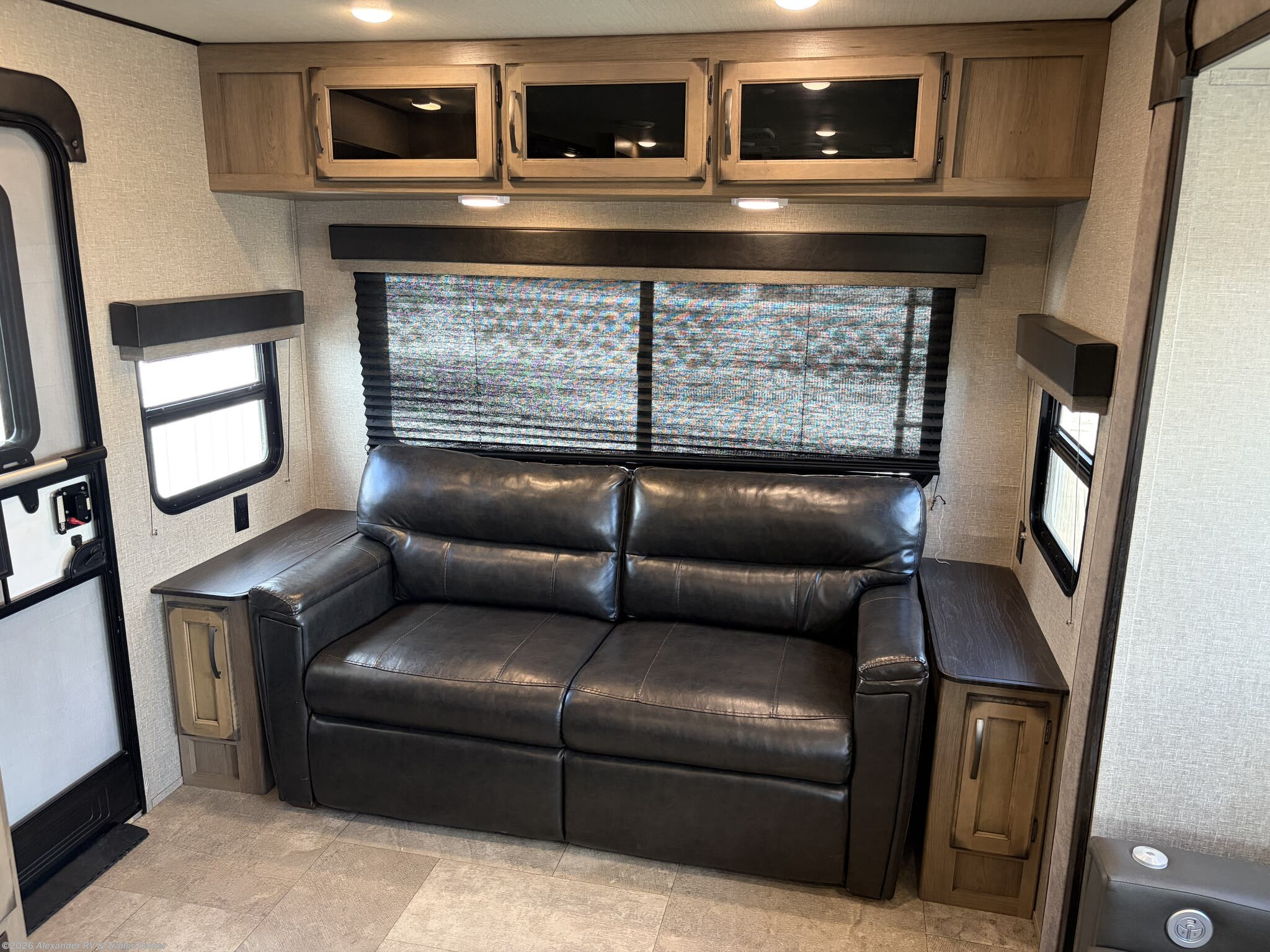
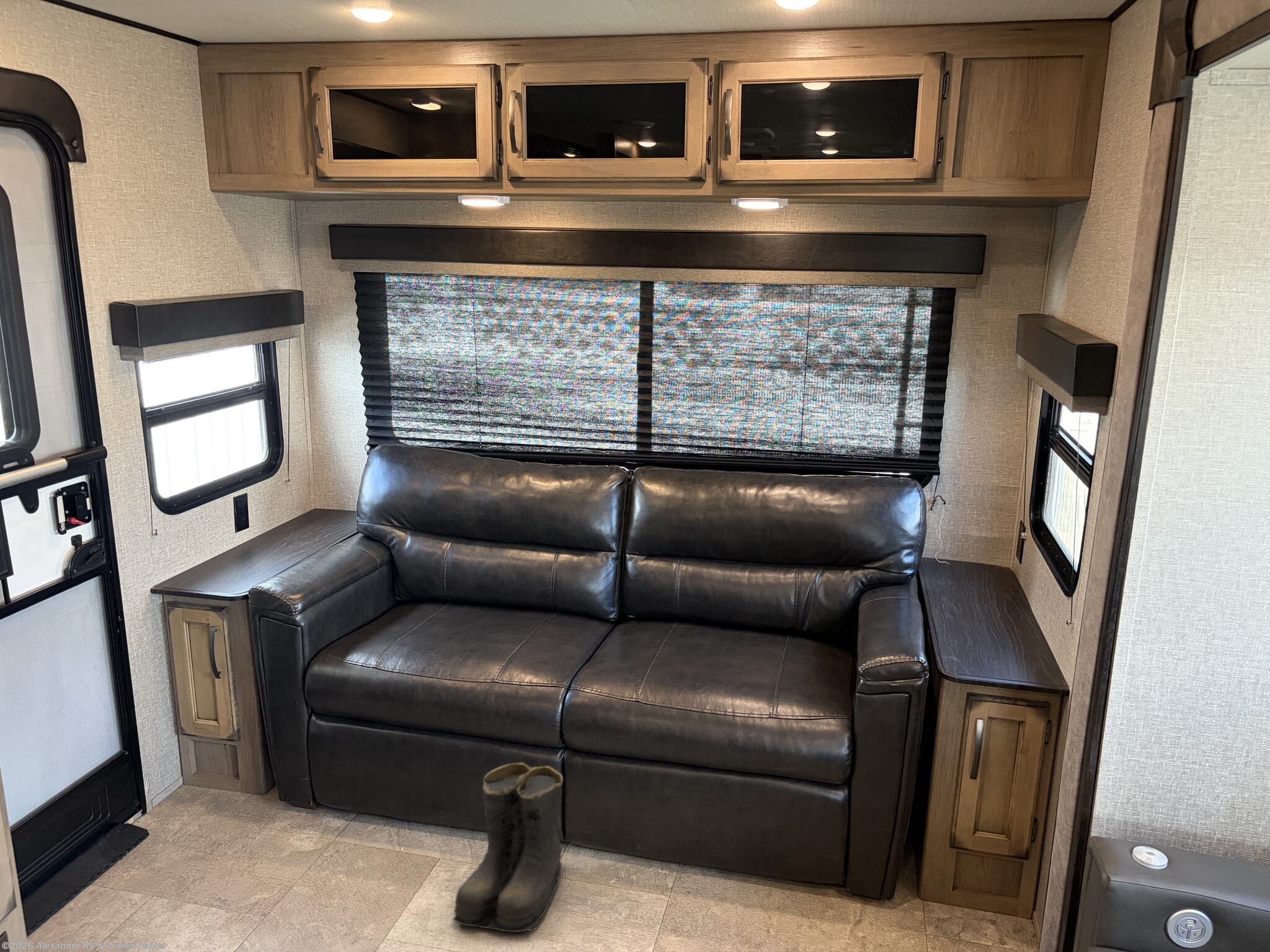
+ boots [453,762,567,933]
